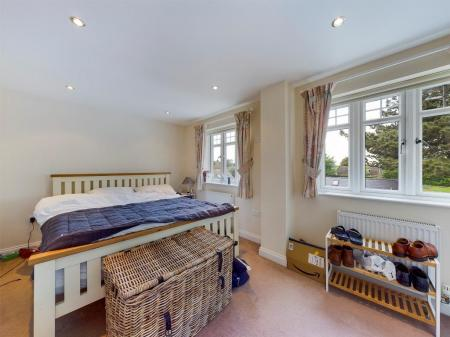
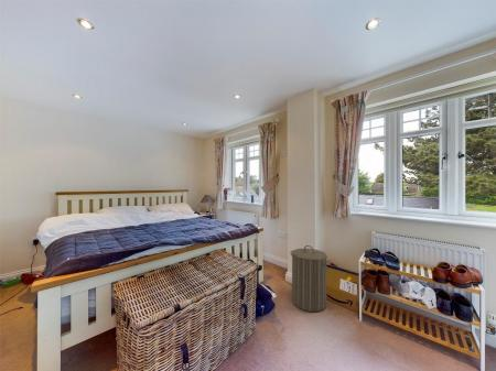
+ laundry hamper [290,244,332,313]
